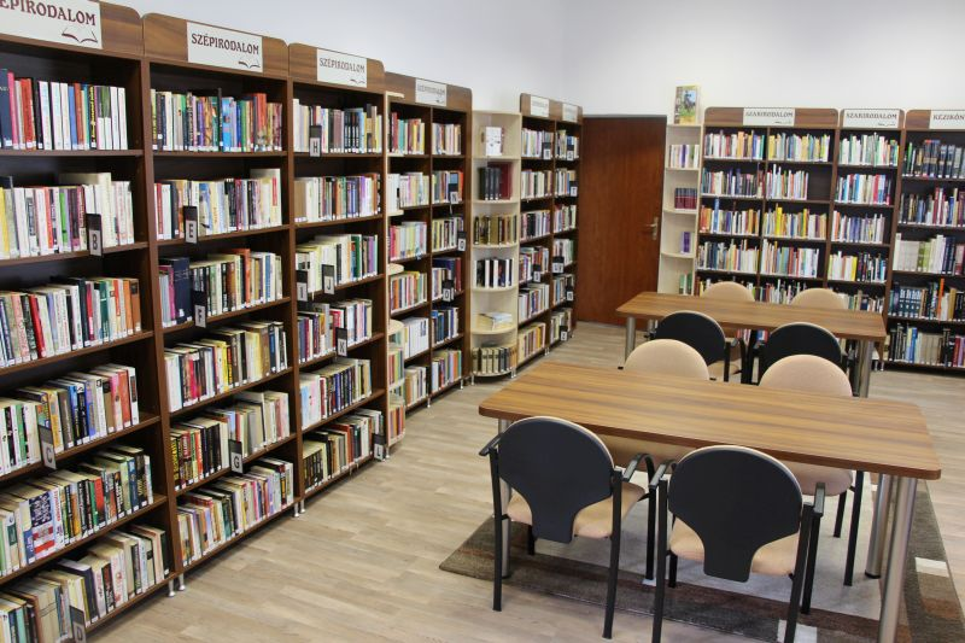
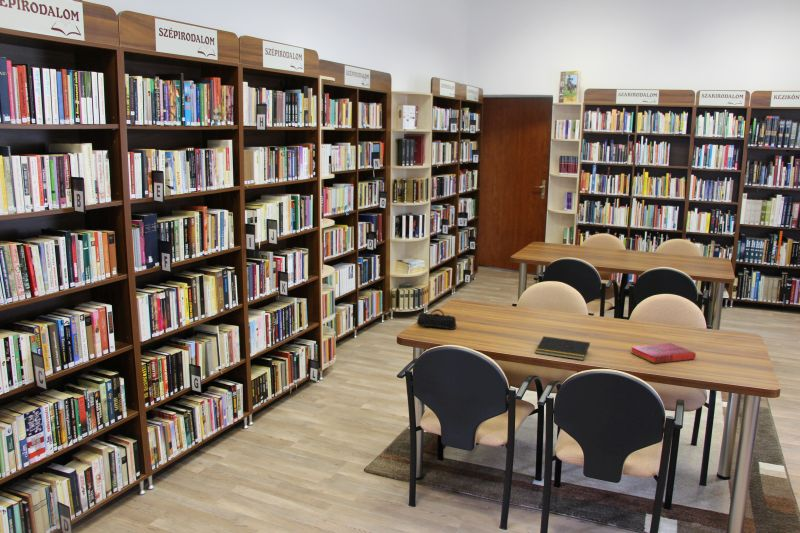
+ notepad [534,335,591,361]
+ hardback book [630,342,697,364]
+ pencil case [416,308,457,331]
